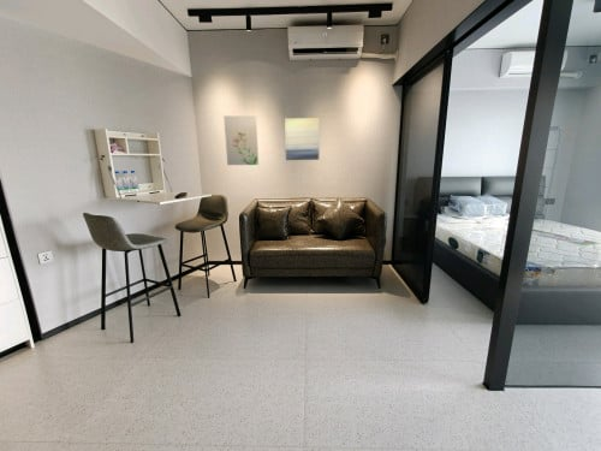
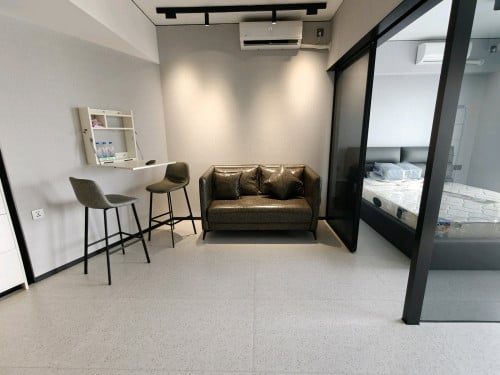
- wall art [222,114,260,166]
- wall art [284,117,321,161]
